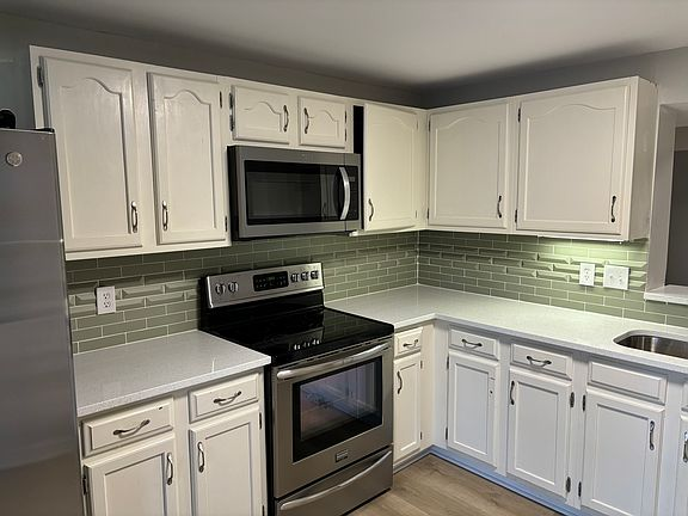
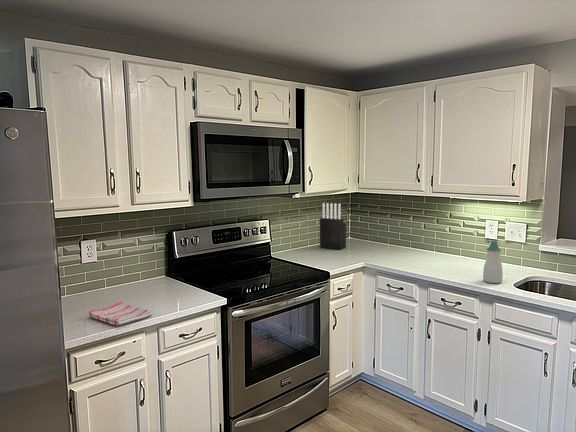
+ knife block [319,202,347,250]
+ soap bottle [482,240,504,284]
+ dish towel [88,300,153,326]
